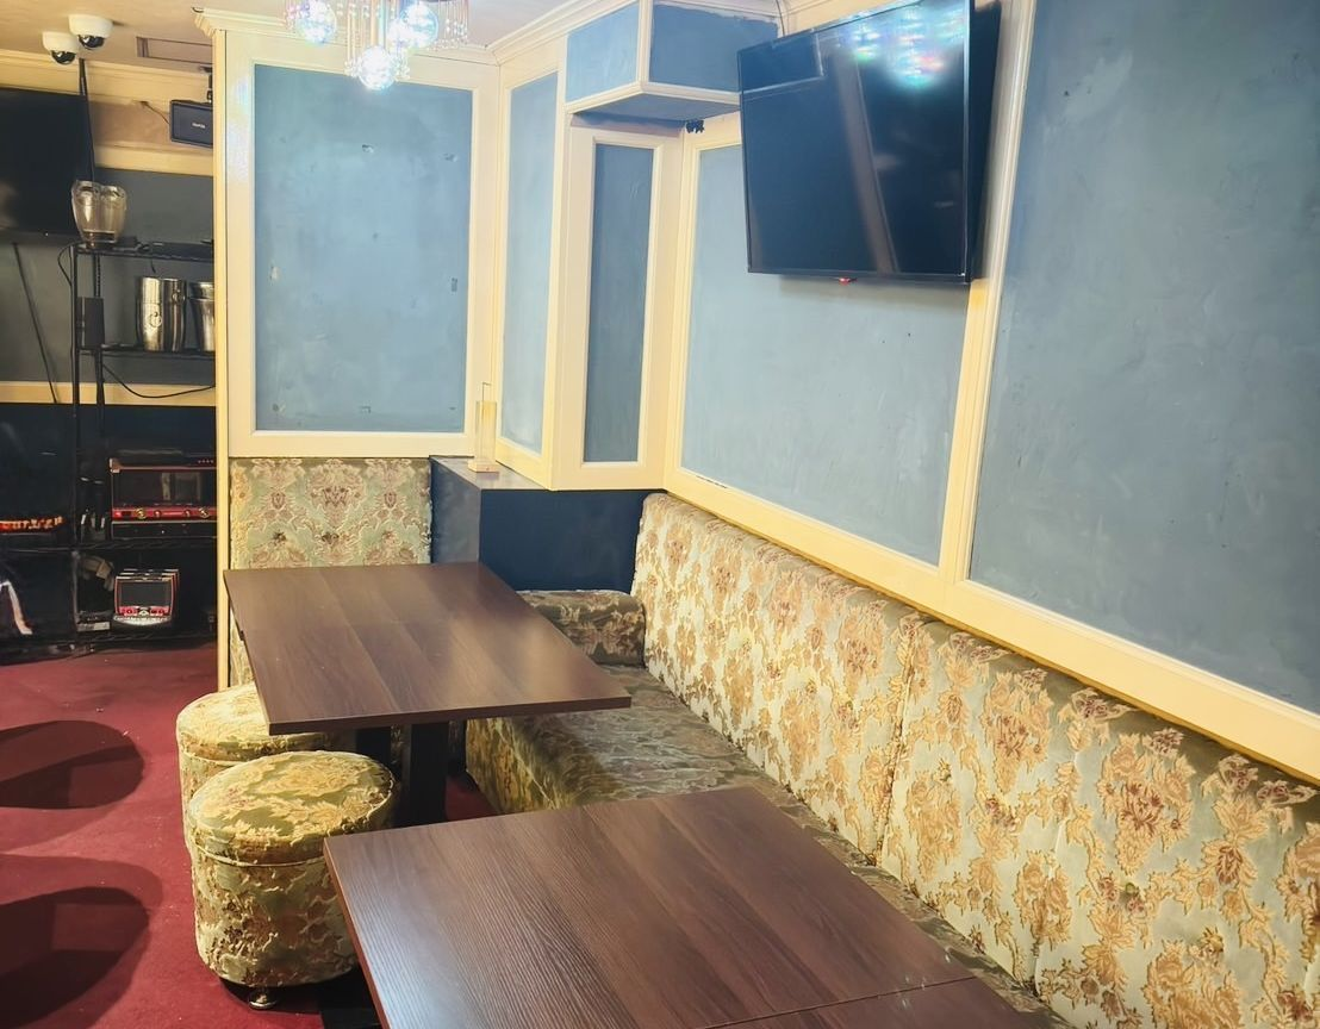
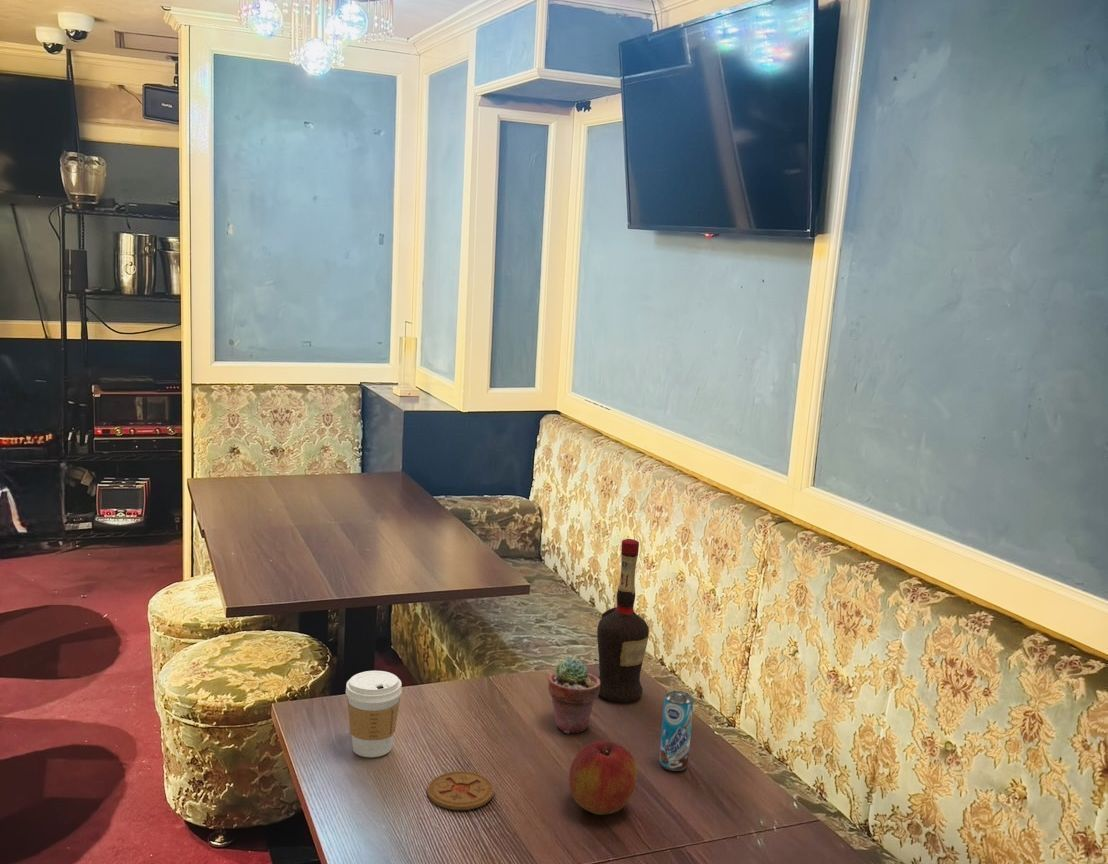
+ potted succulent [547,657,600,734]
+ beverage can [659,690,695,772]
+ apple [568,740,638,816]
+ liquor [596,538,650,703]
+ coaster [426,770,495,811]
+ coffee cup [345,670,403,758]
